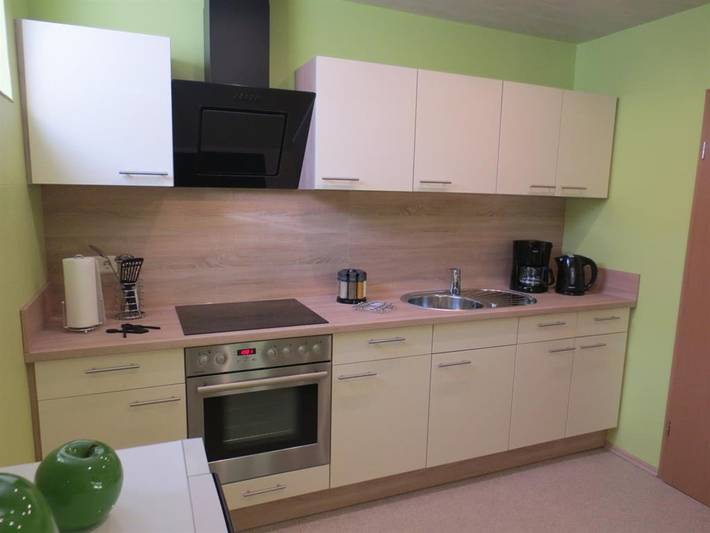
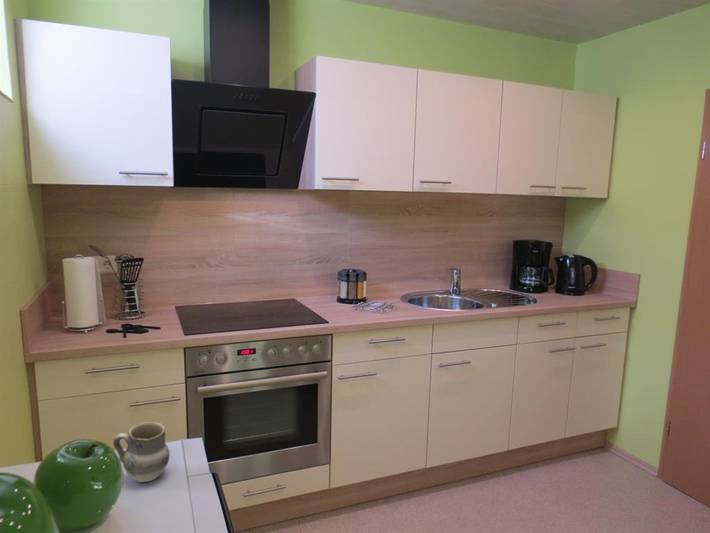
+ cup [112,421,171,483]
